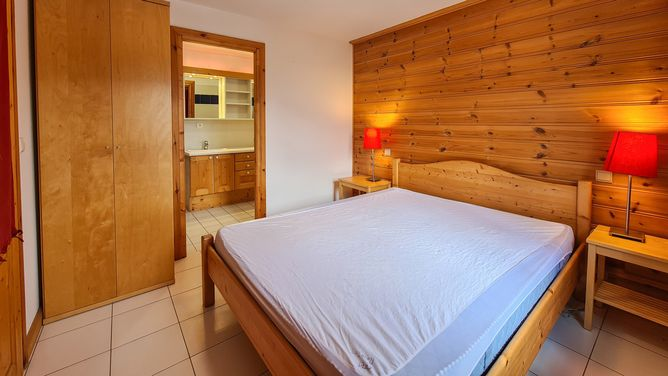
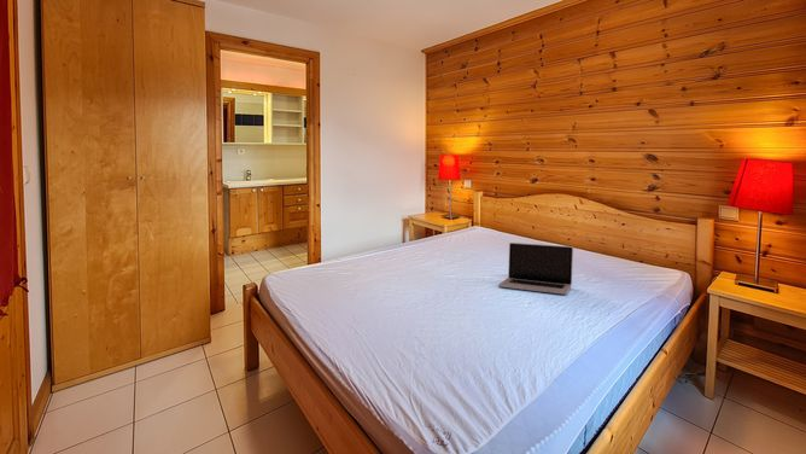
+ laptop [497,241,574,296]
